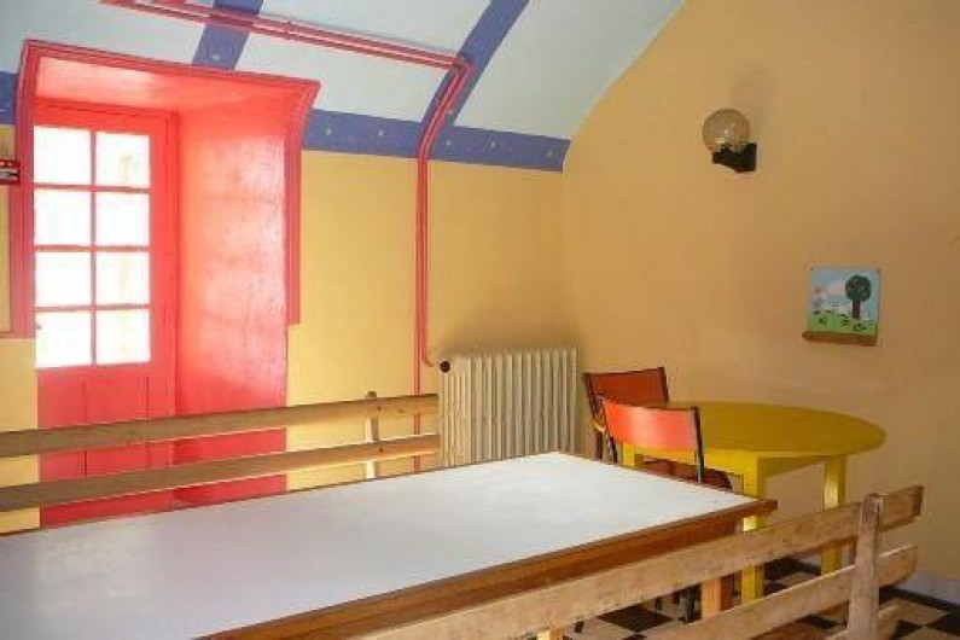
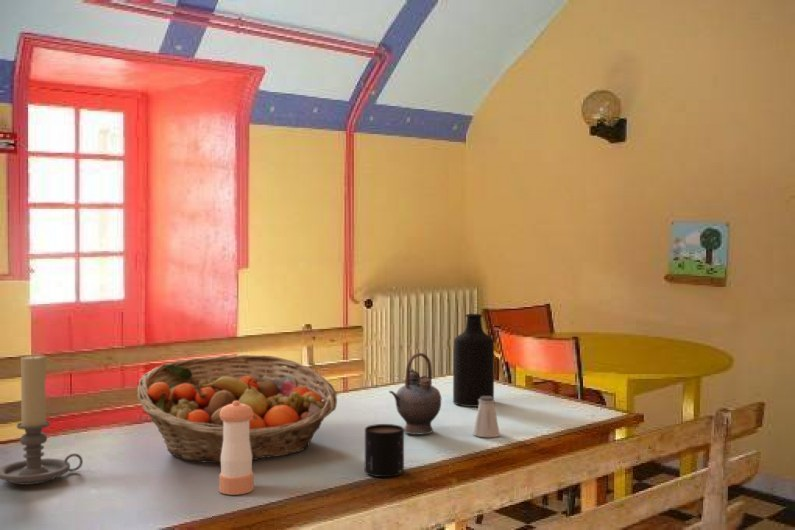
+ saltshaker [472,396,501,438]
+ pepper shaker [218,401,255,496]
+ bottle [452,313,495,408]
+ teapot [388,352,442,435]
+ fruit basket [136,354,338,464]
+ mug [364,423,405,478]
+ candle holder [0,353,84,486]
